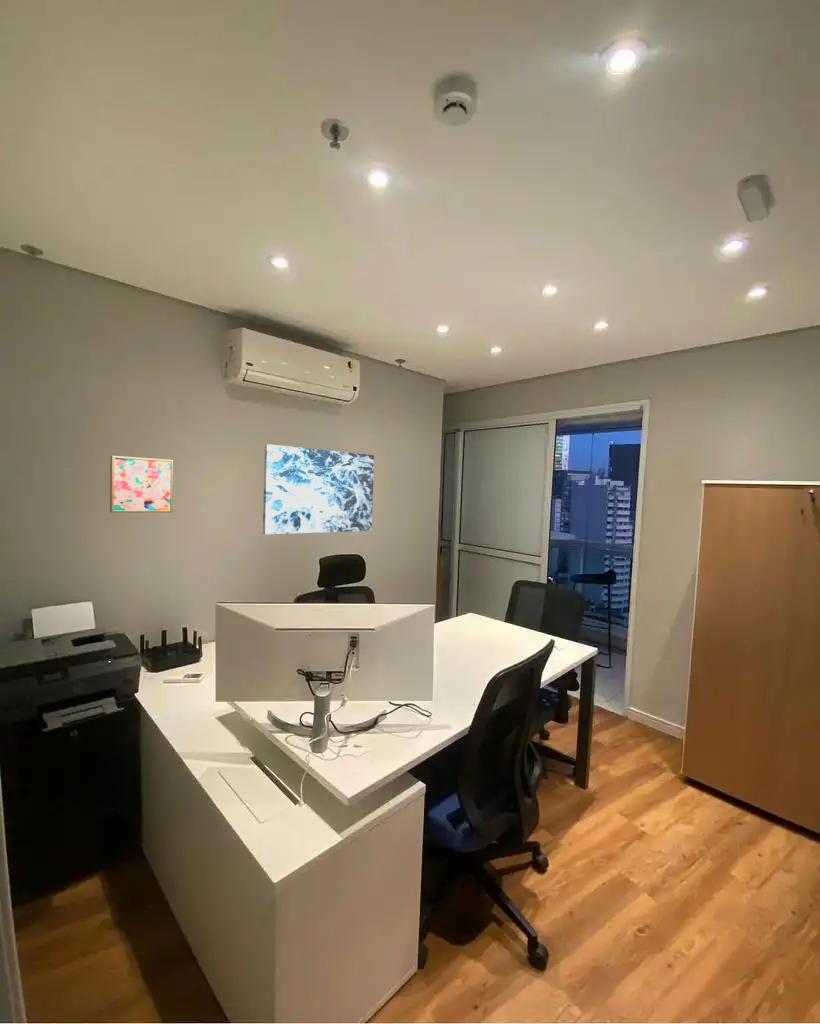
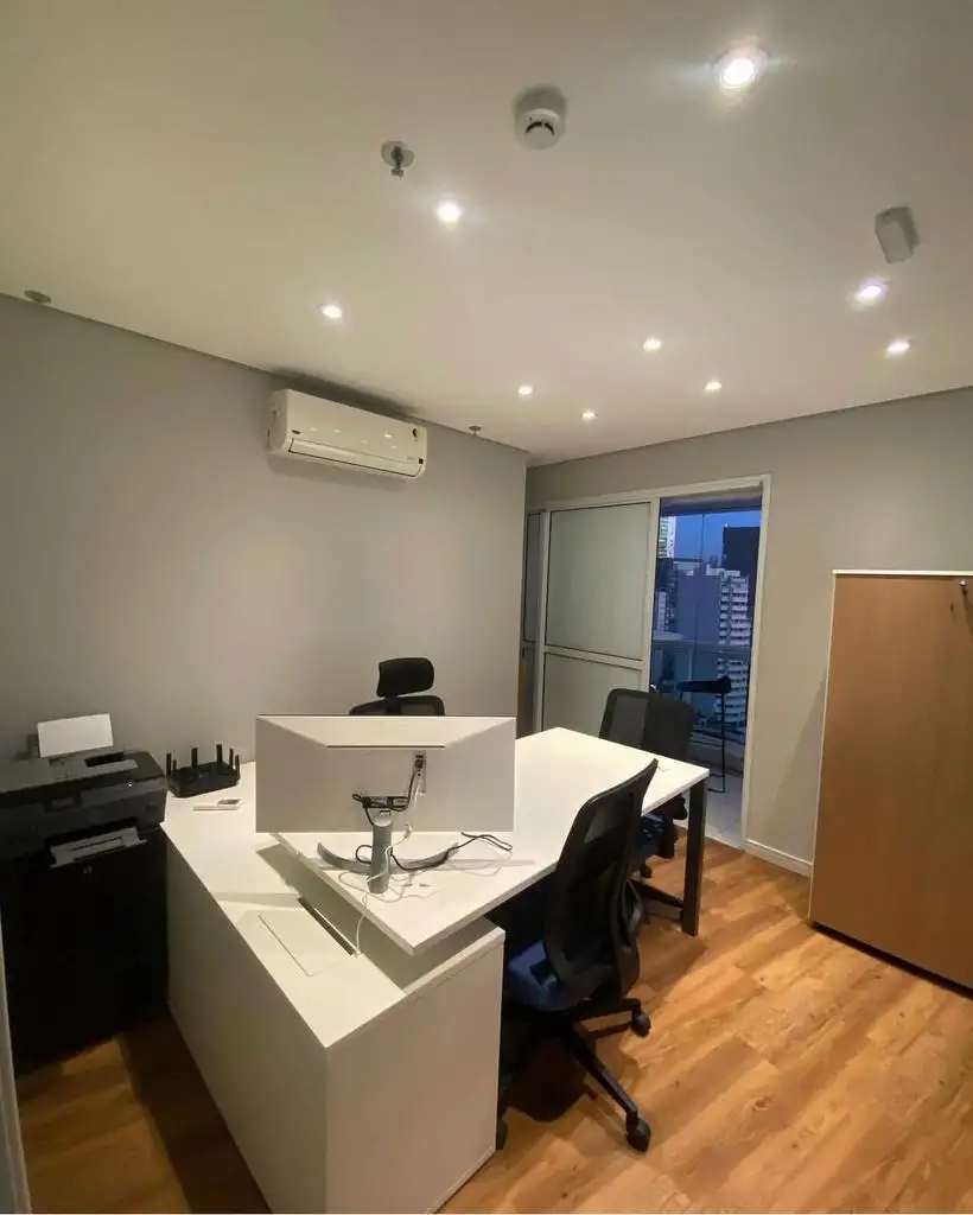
- wall art [109,455,174,514]
- wall art [262,443,375,535]
